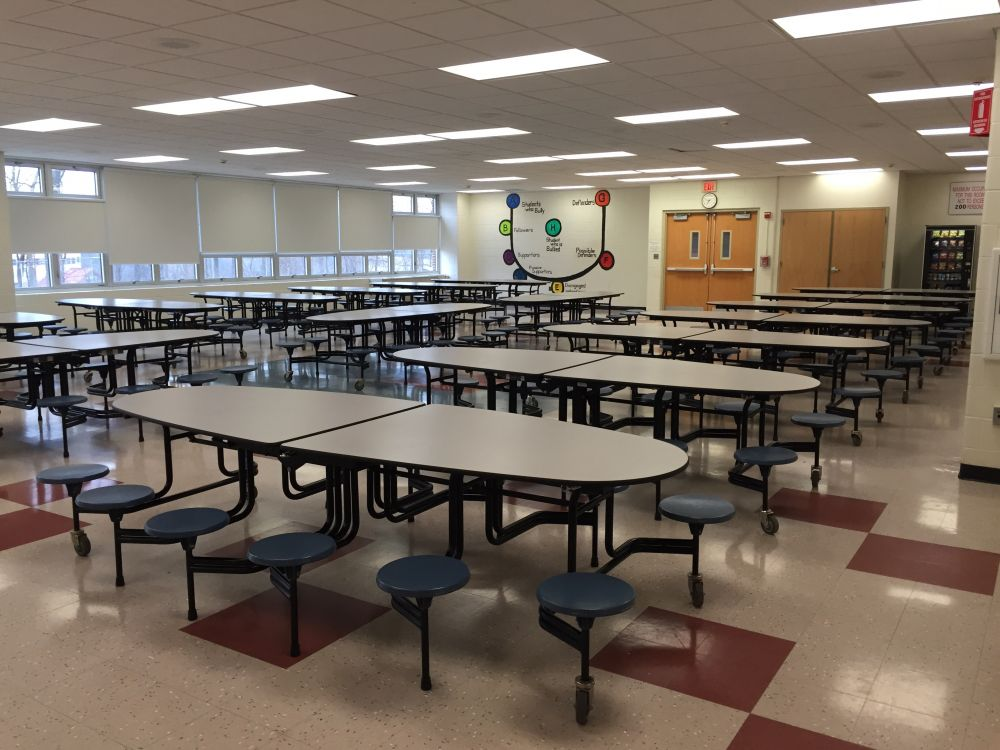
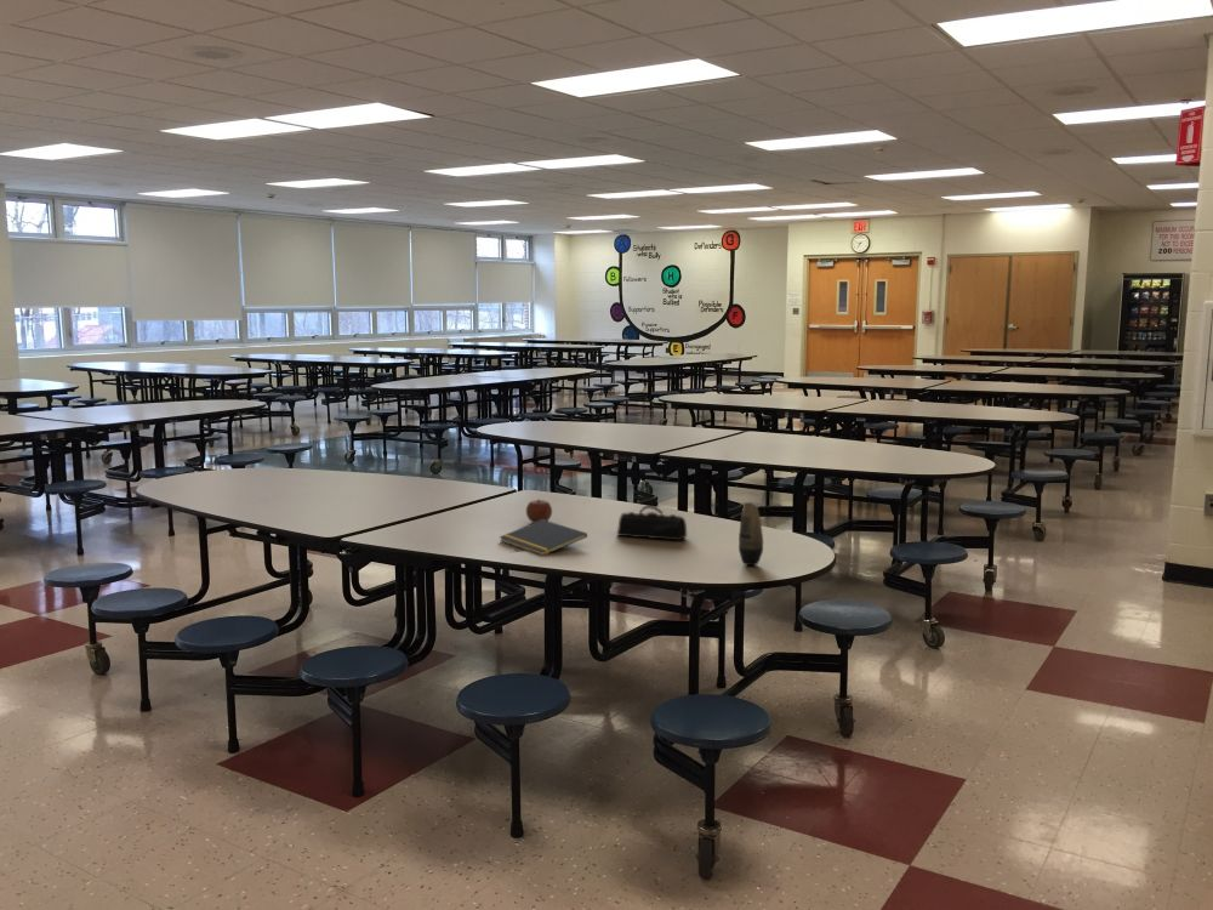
+ apple [525,497,553,523]
+ notepad [499,519,588,556]
+ pencil case [615,504,688,542]
+ cosmetic container [738,501,764,567]
